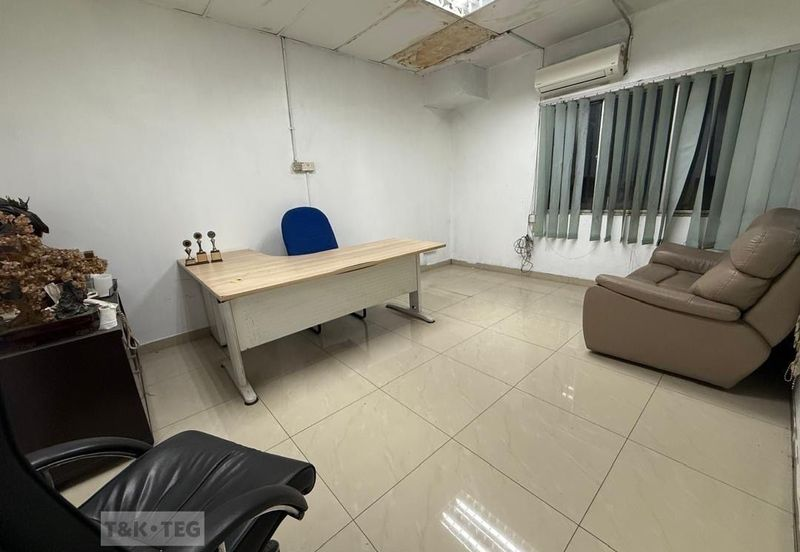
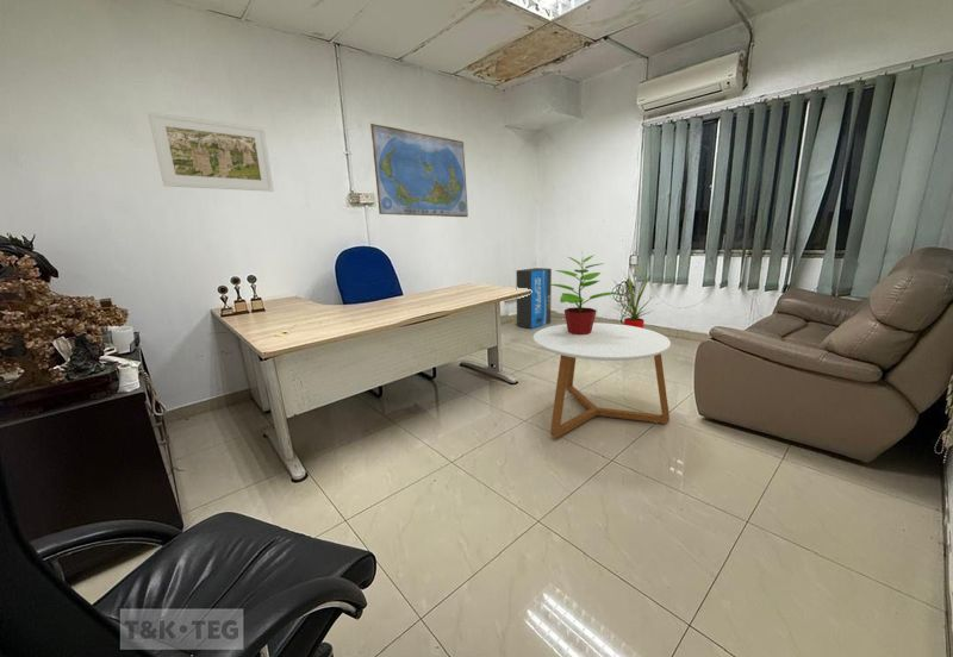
+ world map [369,123,469,218]
+ air purifier [515,267,553,330]
+ house plant [608,271,661,328]
+ potted plant [550,250,621,334]
+ coffee table [532,321,672,438]
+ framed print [147,111,275,193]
